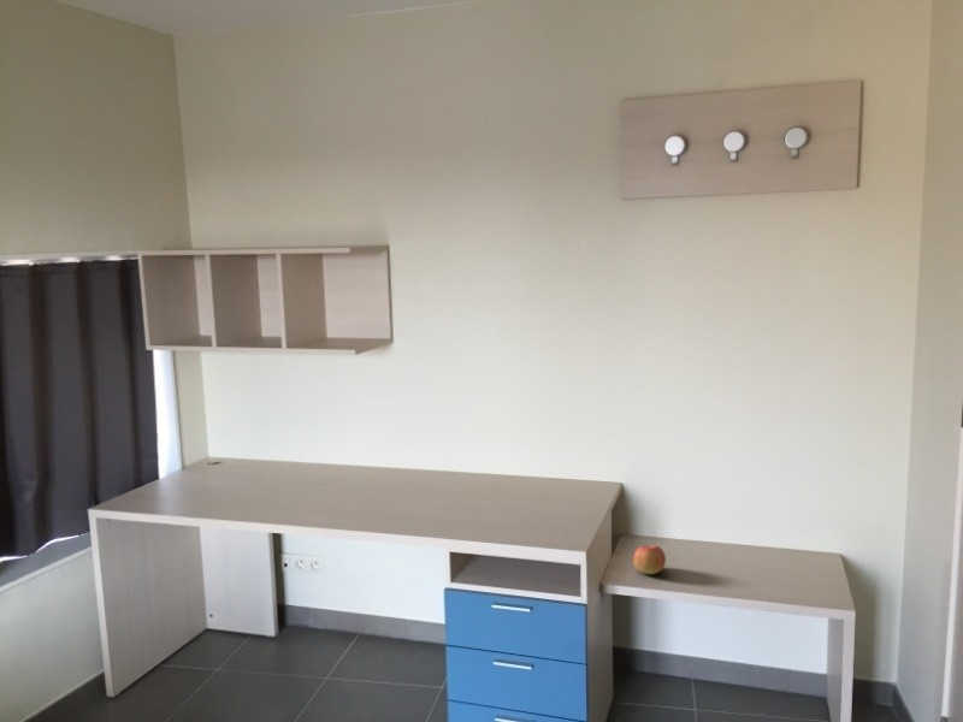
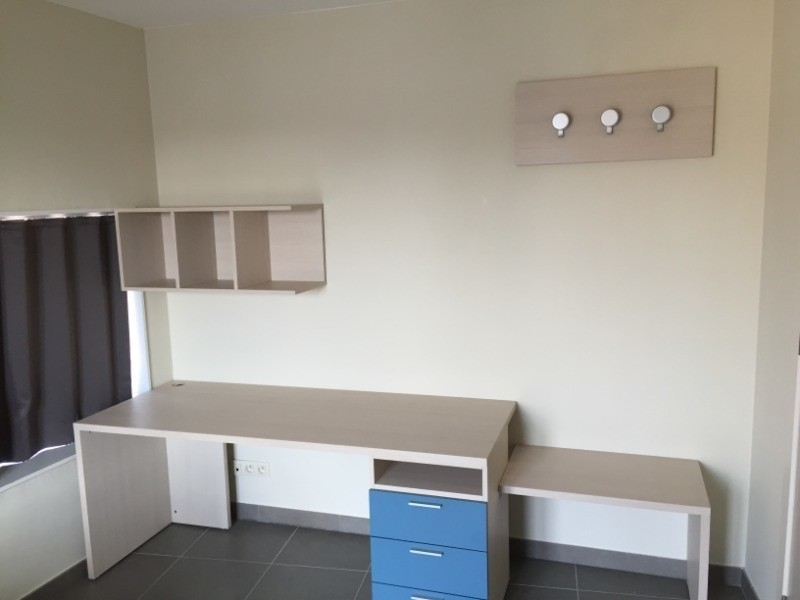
- apple [632,544,667,575]
